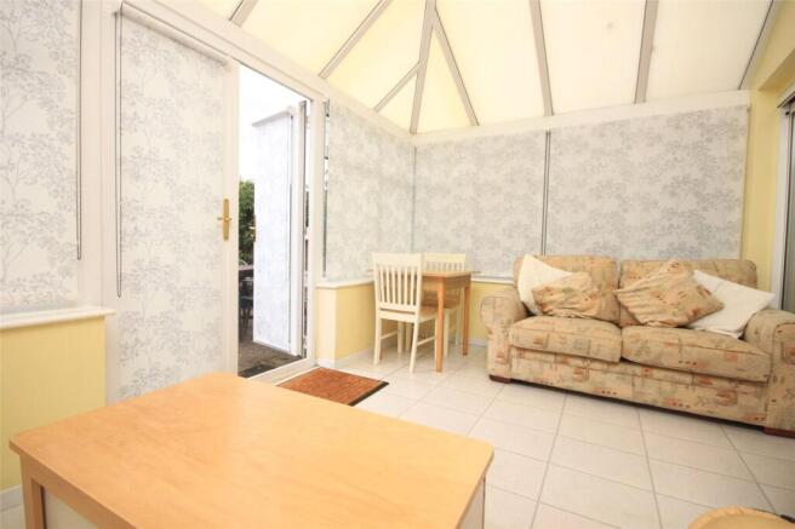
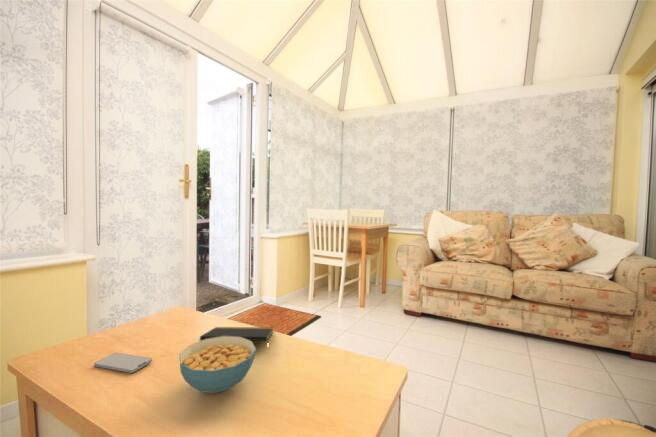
+ smartphone [93,352,153,374]
+ notepad [199,326,274,351]
+ cereal bowl [179,336,257,394]
